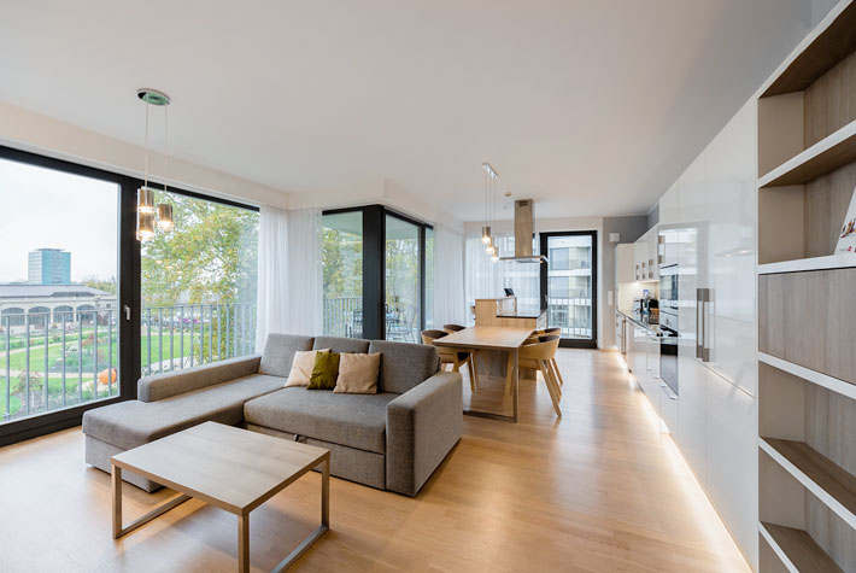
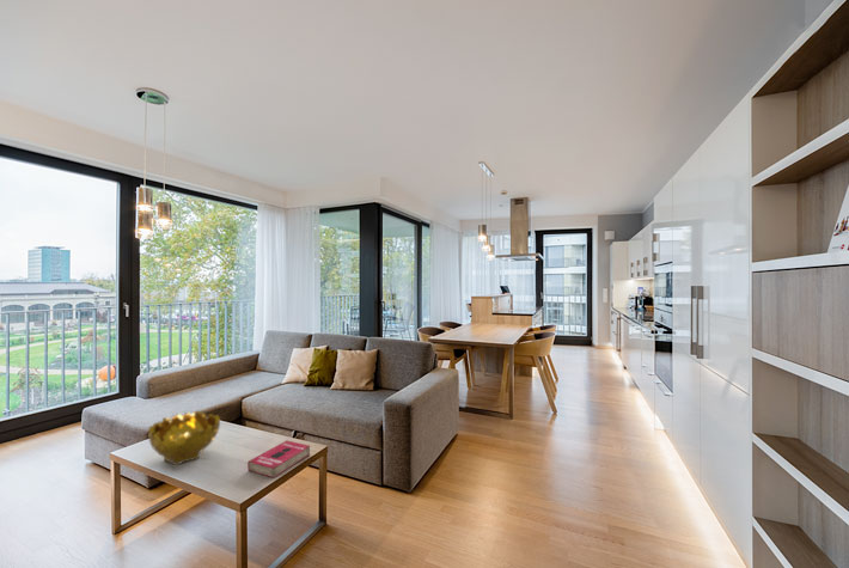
+ book [246,439,311,480]
+ decorative bowl [147,409,221,466]
